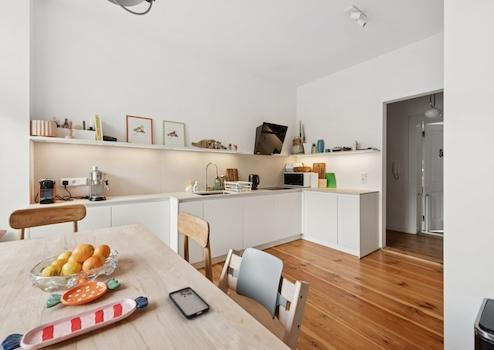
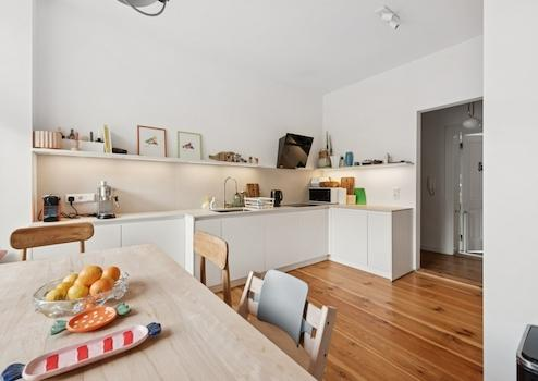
- smartphone [168,286,211,319]
